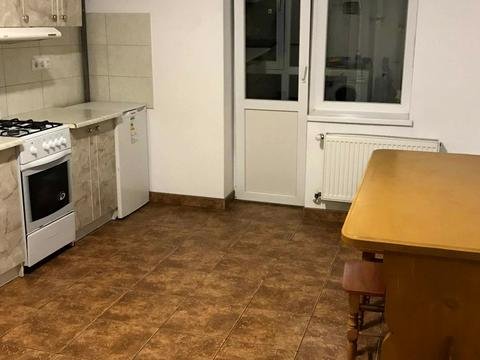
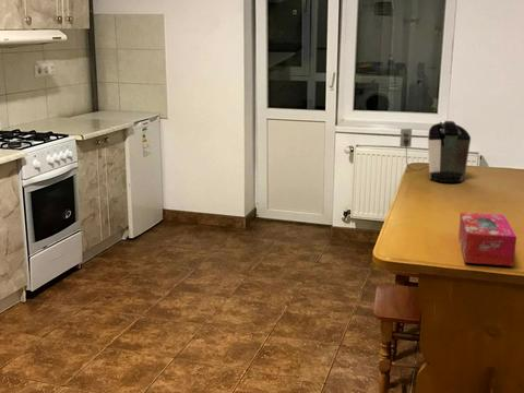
+ tissue box [457,211,517,267]
+ coffee maker [398,120,472,183]
